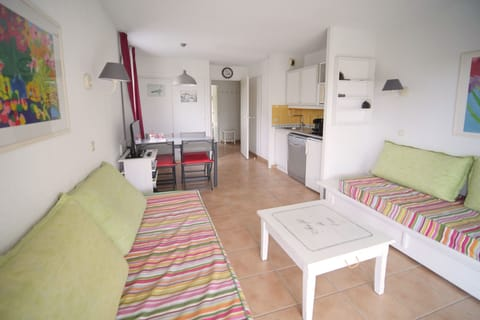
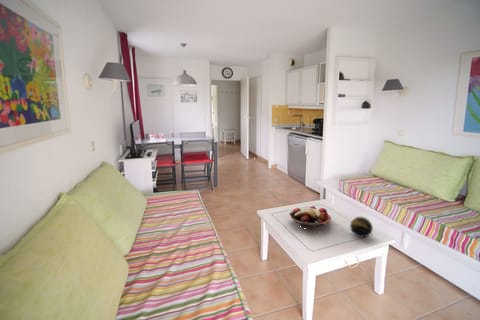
+ decorative orb [349,216,374,238]
+ fruit basket [288,205,332,230]
